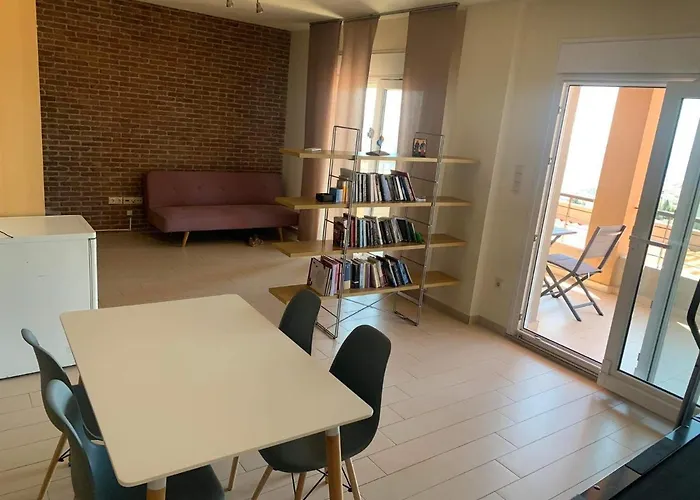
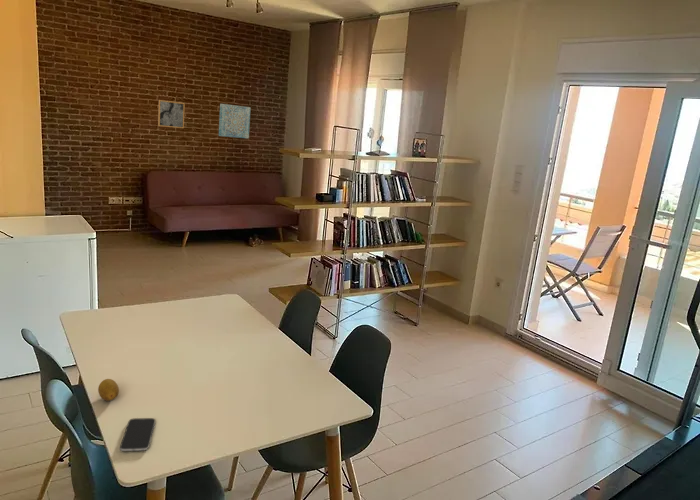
+ wall art [218,103,252,140]
+ smartphone [119,417,156,452]
+ wall art [157,99,186,129]
+ fruit [97,378,120,402]
